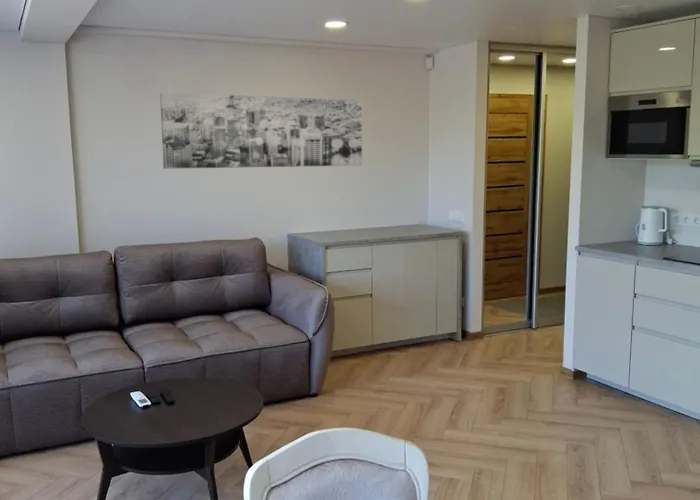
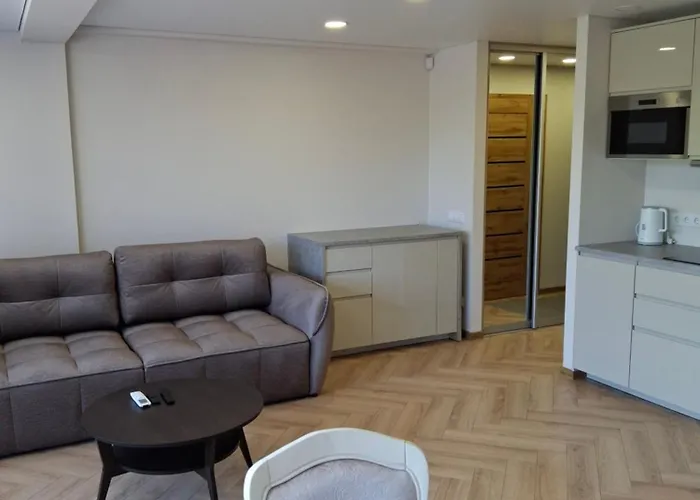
- wall art [159,92,363,170]
